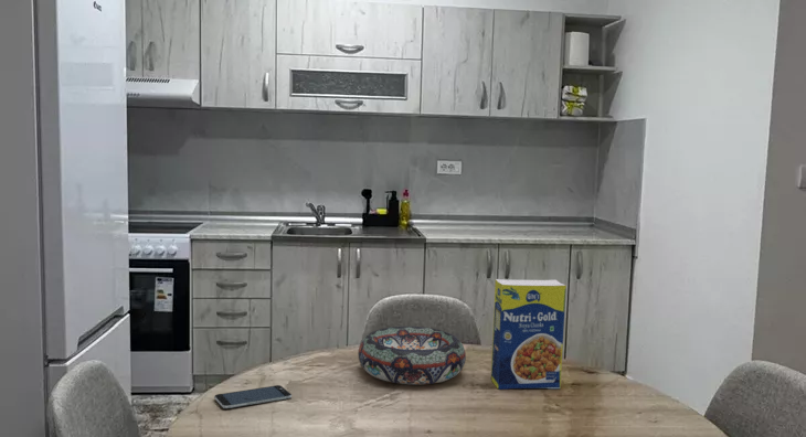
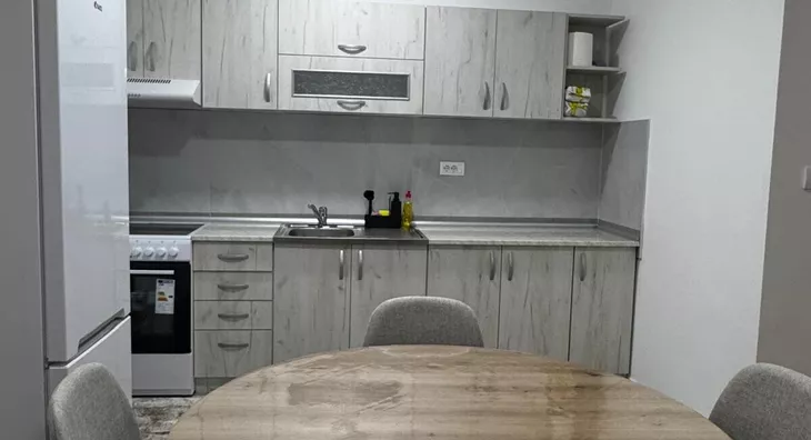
- smartphone [213,384,293,409]
- legume [490,278,568,391]
- decorative bowl [357,326,467,386]
